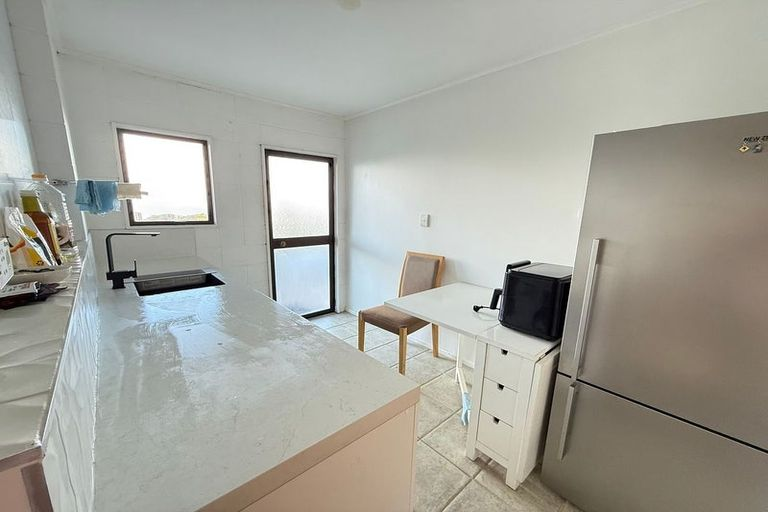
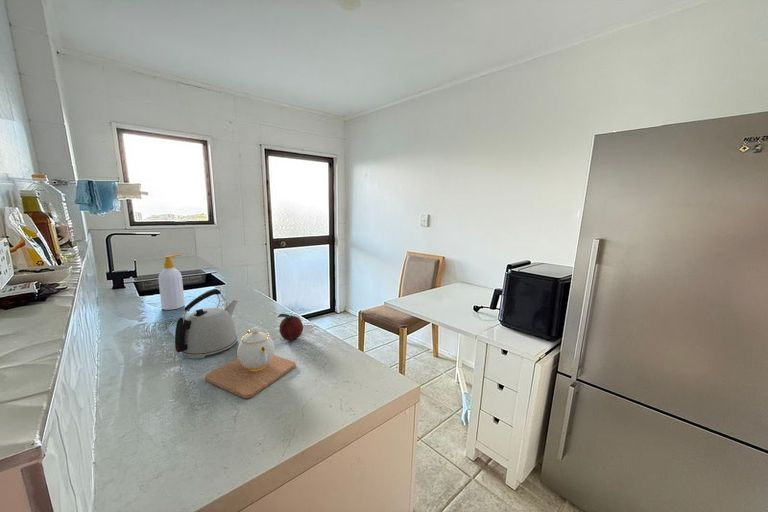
+ fruit [276,313,304,341]
+ kettle [174,288,239,359]
+ soap bottle [157,254,186,311]
+ teapot [204,326,297,399]
